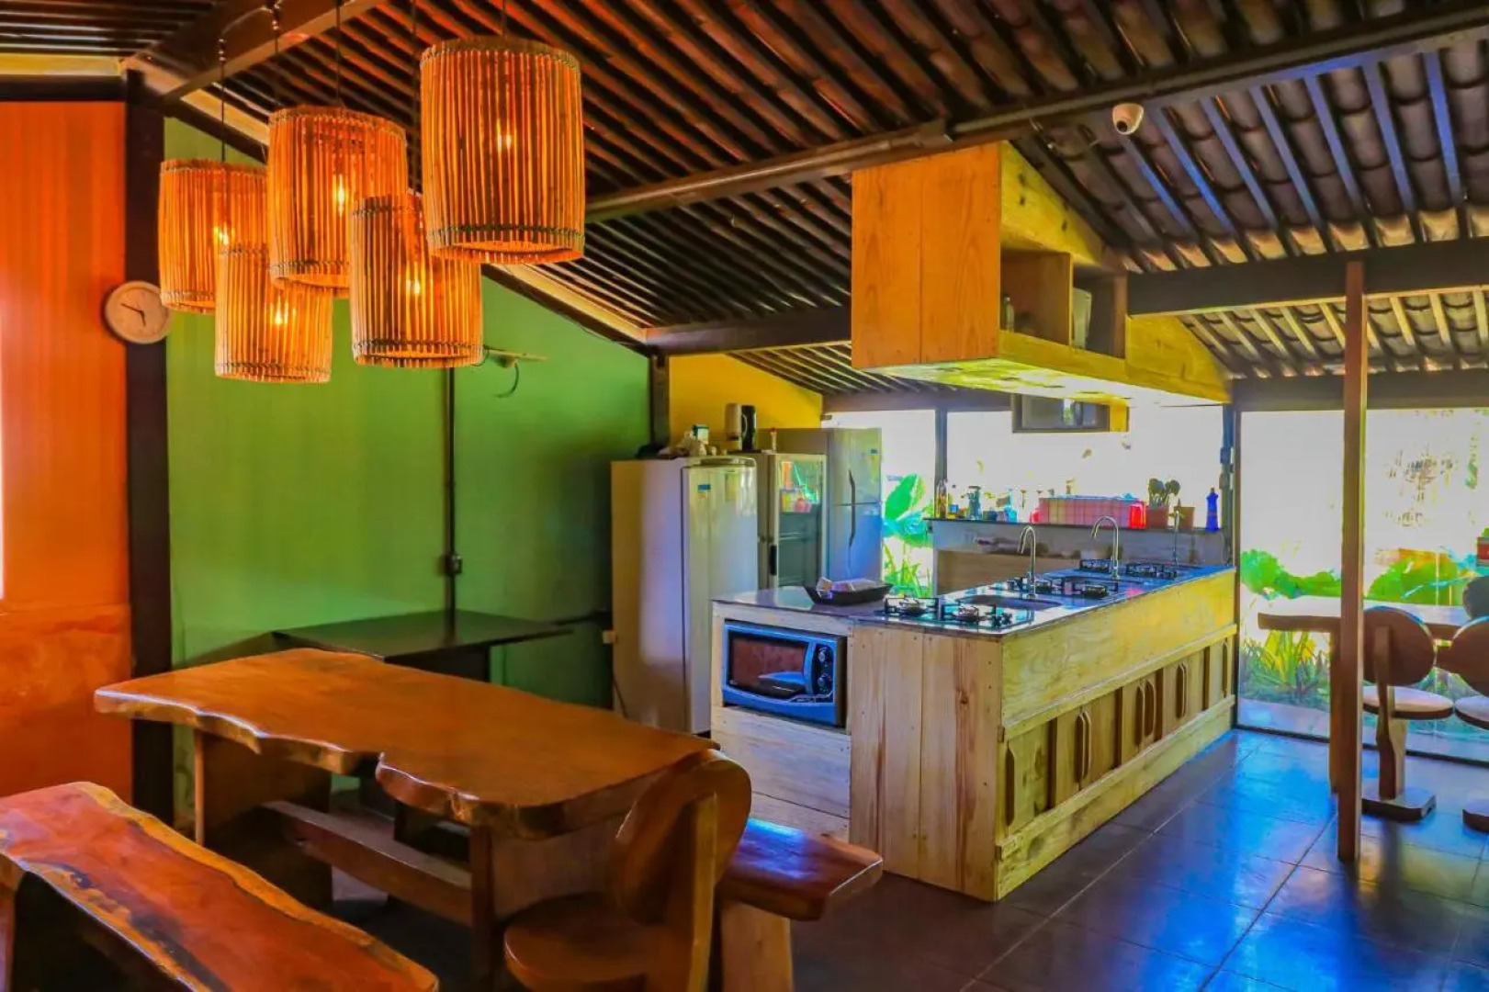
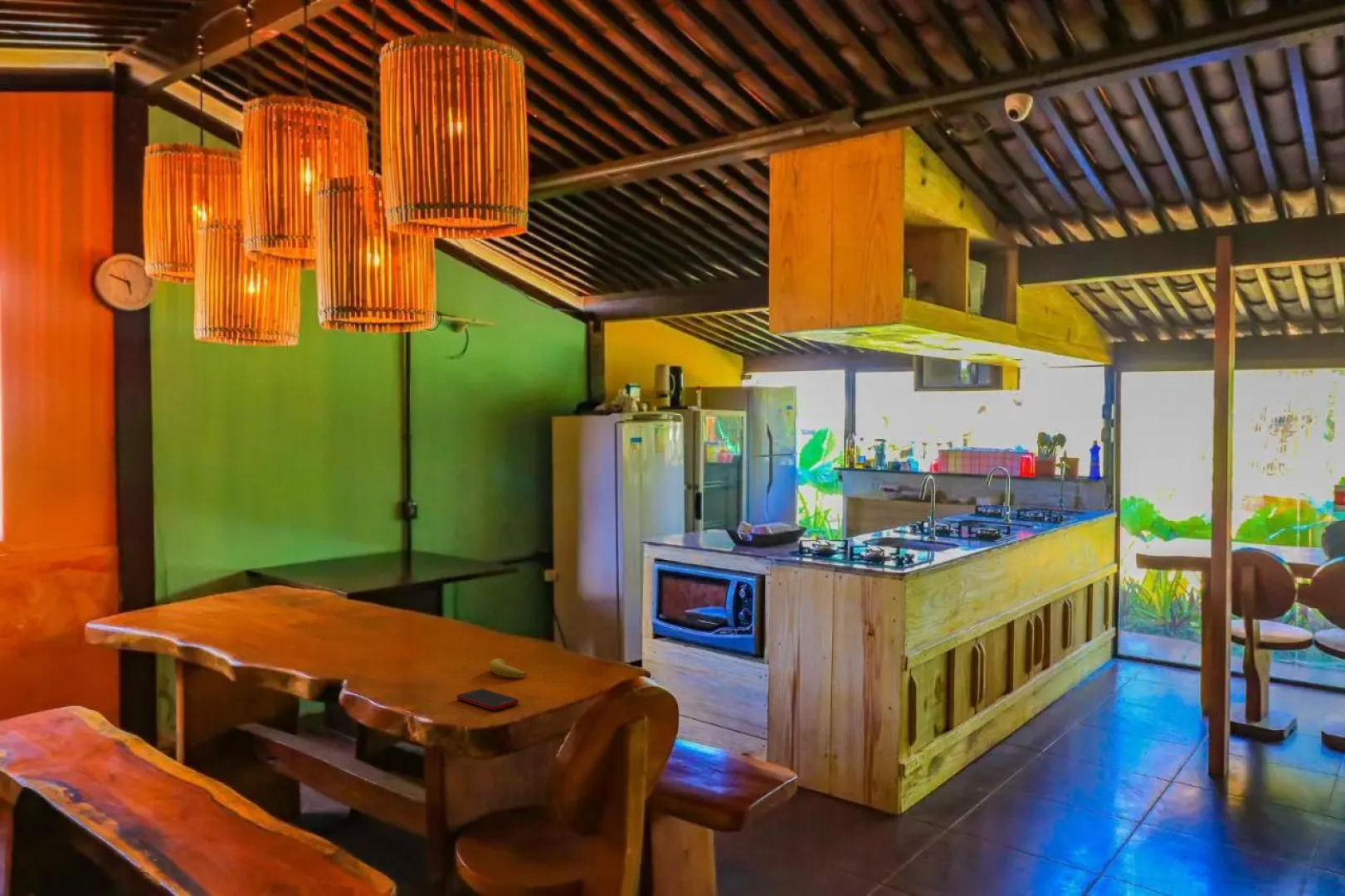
+ banana [489,658,528,678]
+ cell phone [456,688,519,711]
